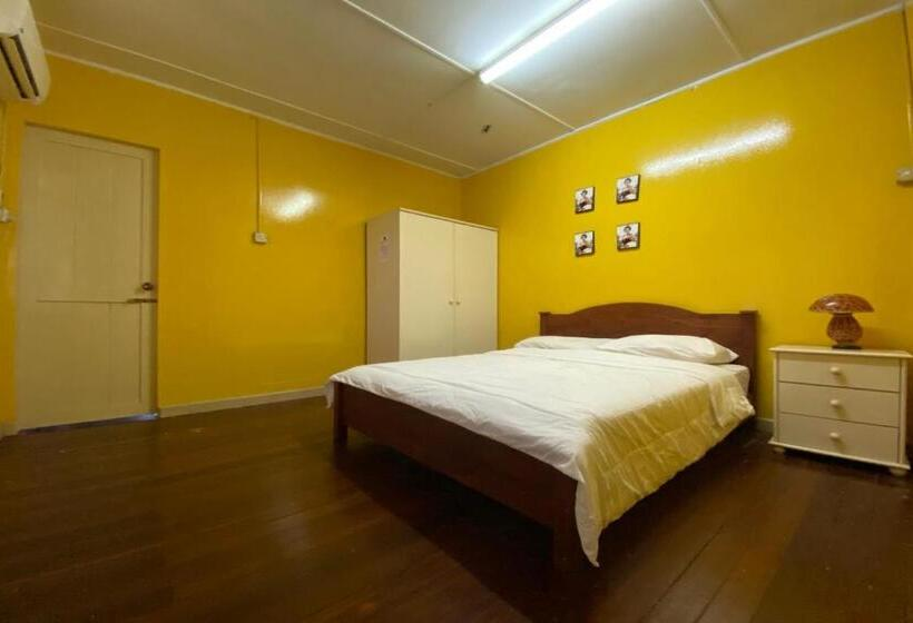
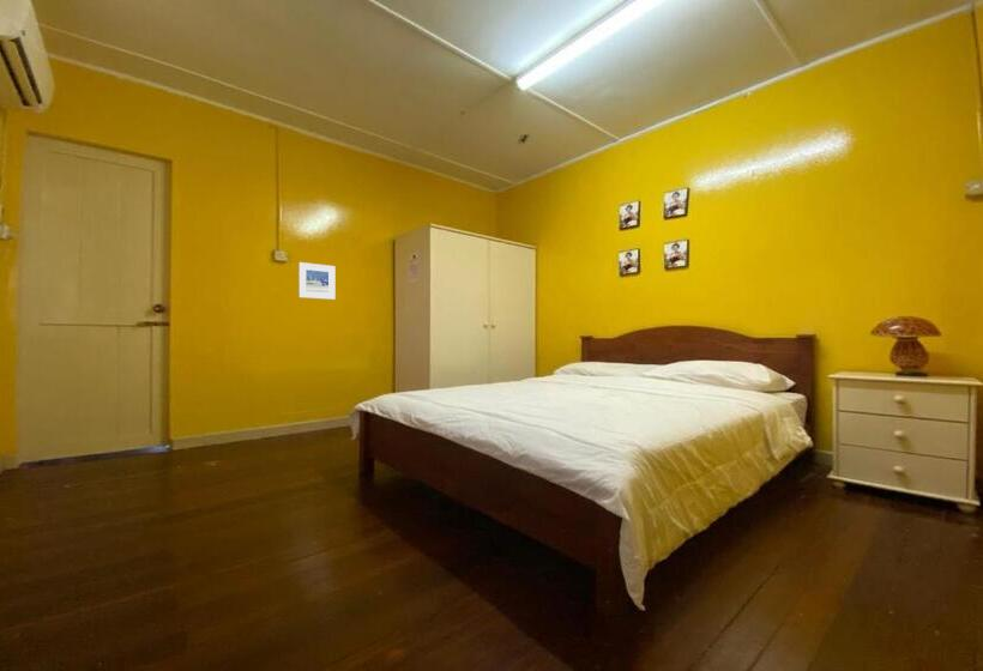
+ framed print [297,261,336,301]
